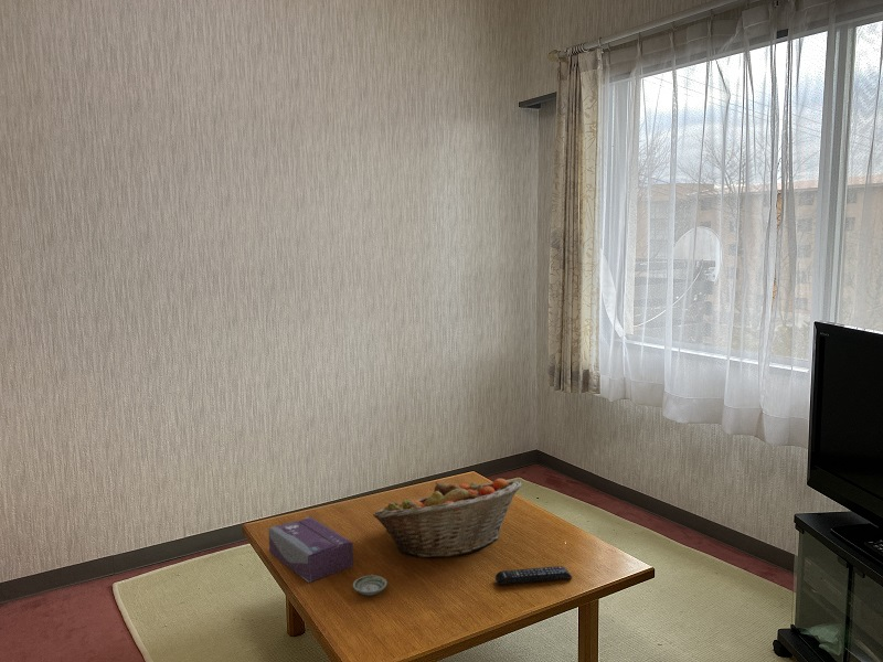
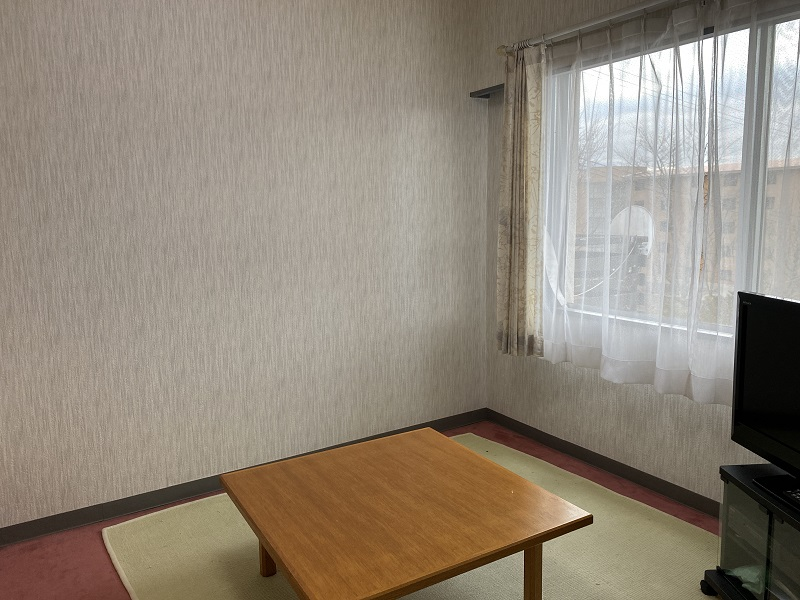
- saucer [352,575,389,597]
- tissue box [267,516,354,584]
- remote control [494,565,573,586]
- fruit basket [372,478,522,558]
